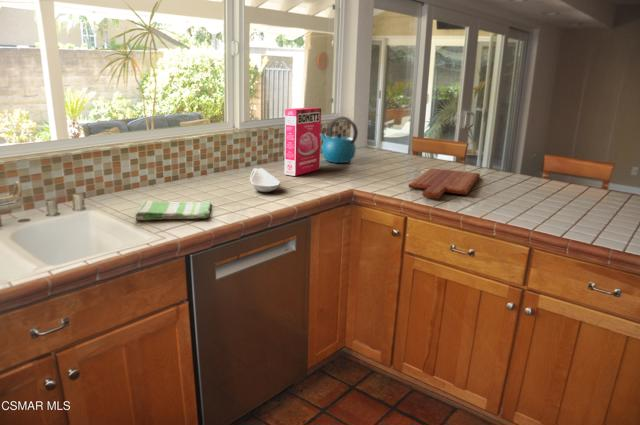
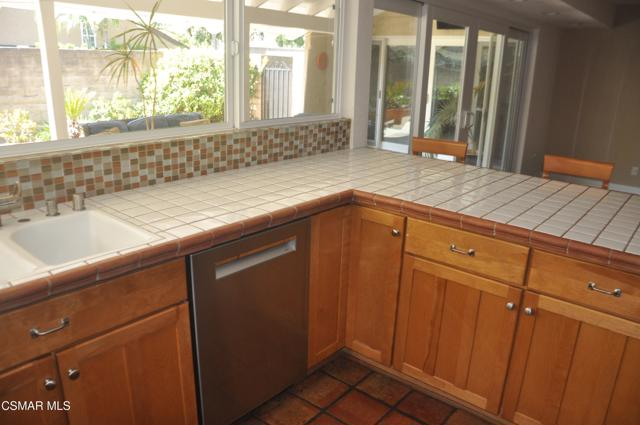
- dish towel [135,199,212,221]
- cereal box [283,106,322,177]
- spoon rest [249,167,281,193]
- cutting board [408,167,481,199]
- kettle [320,116,359,164]
